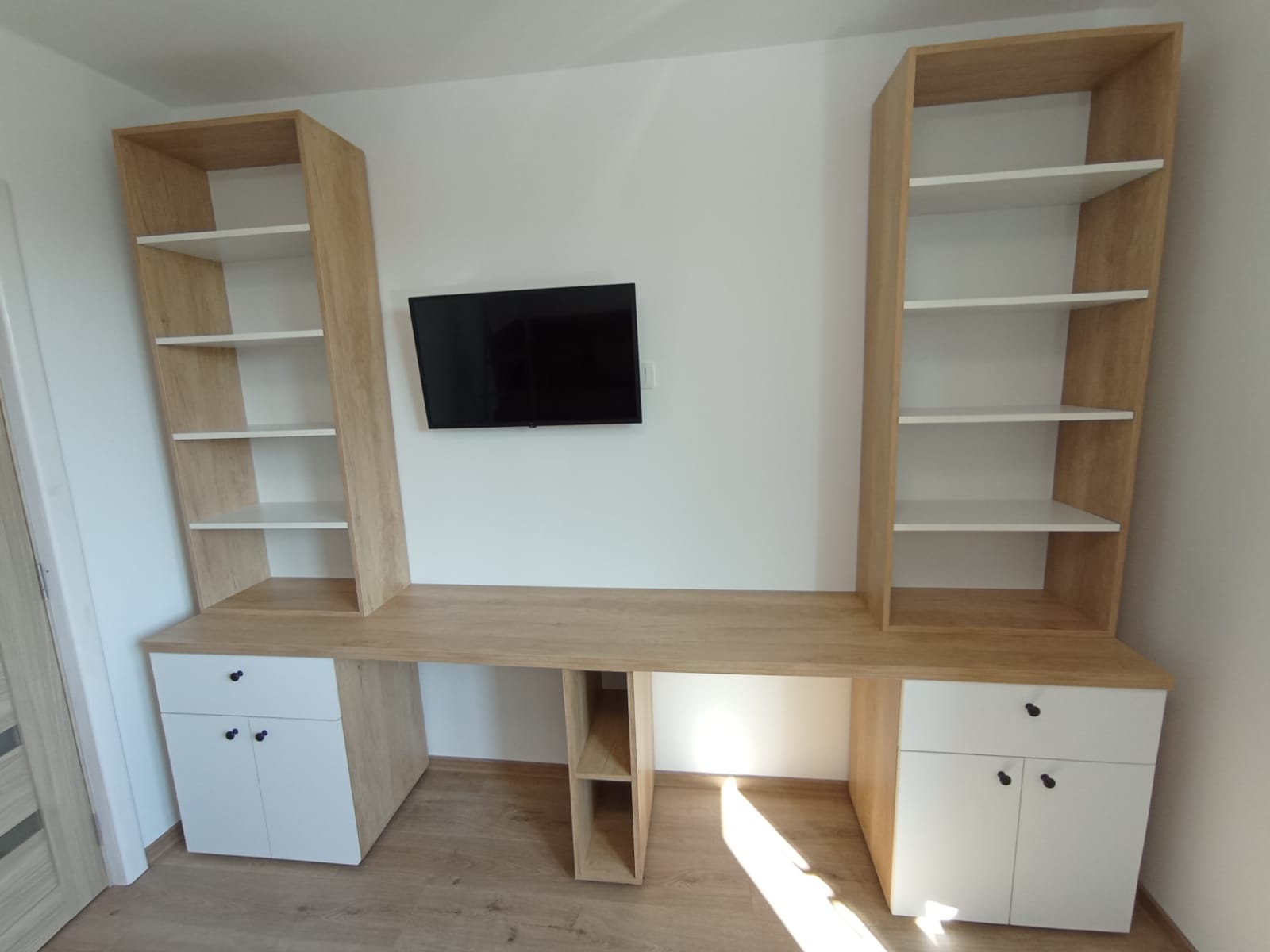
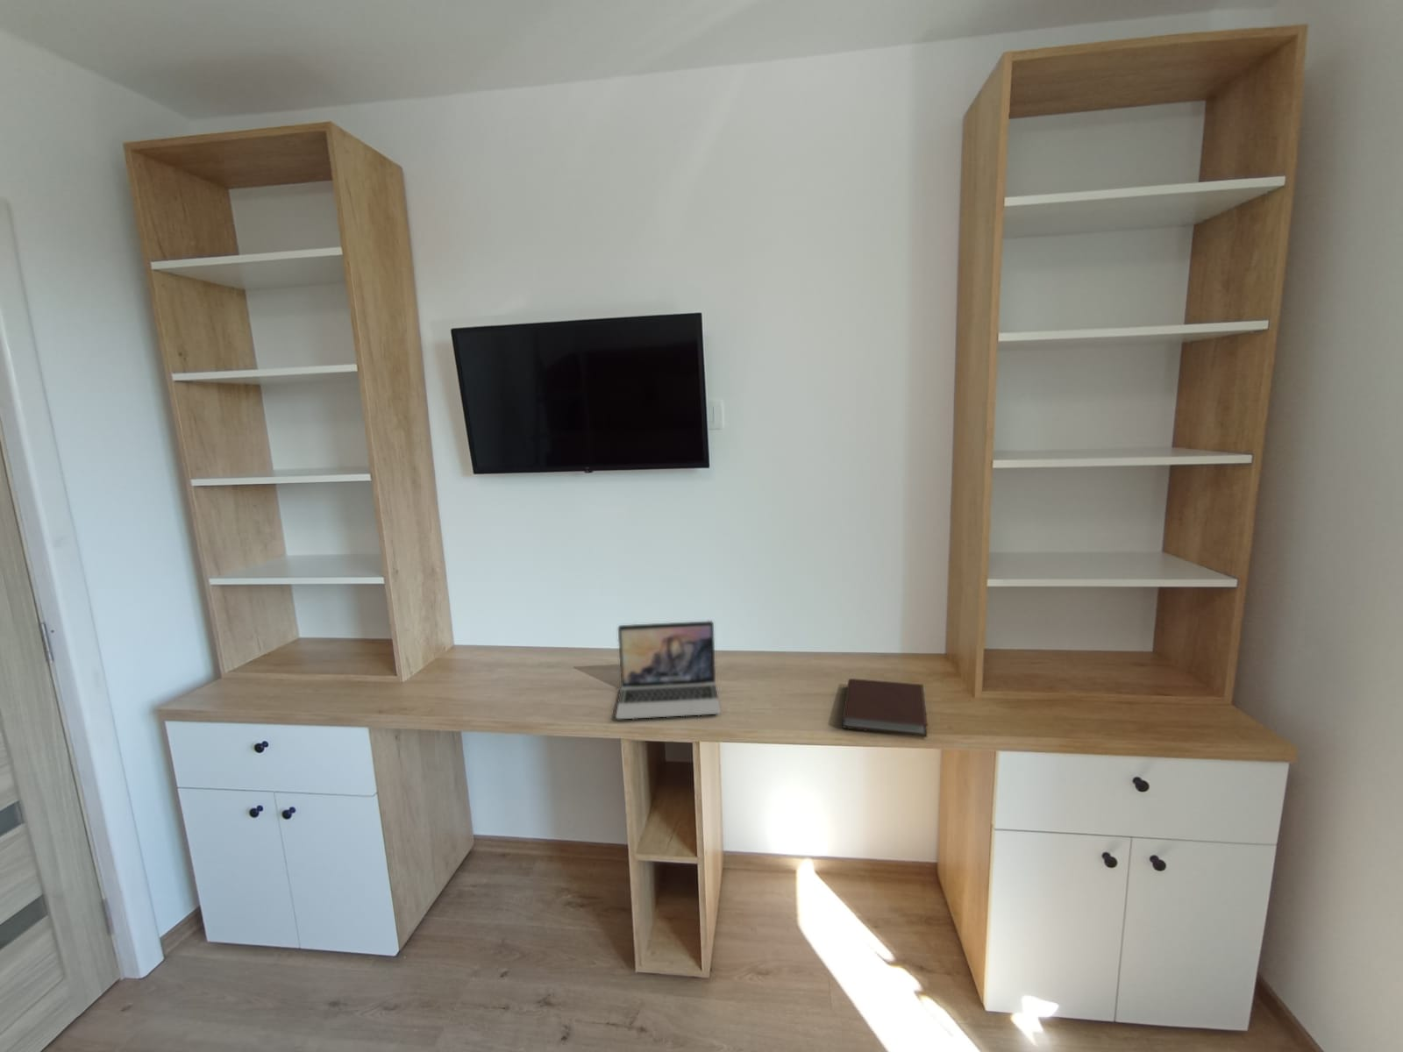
+ laptop [614,620,721,719]
+ notebook [841,677,929,738]
